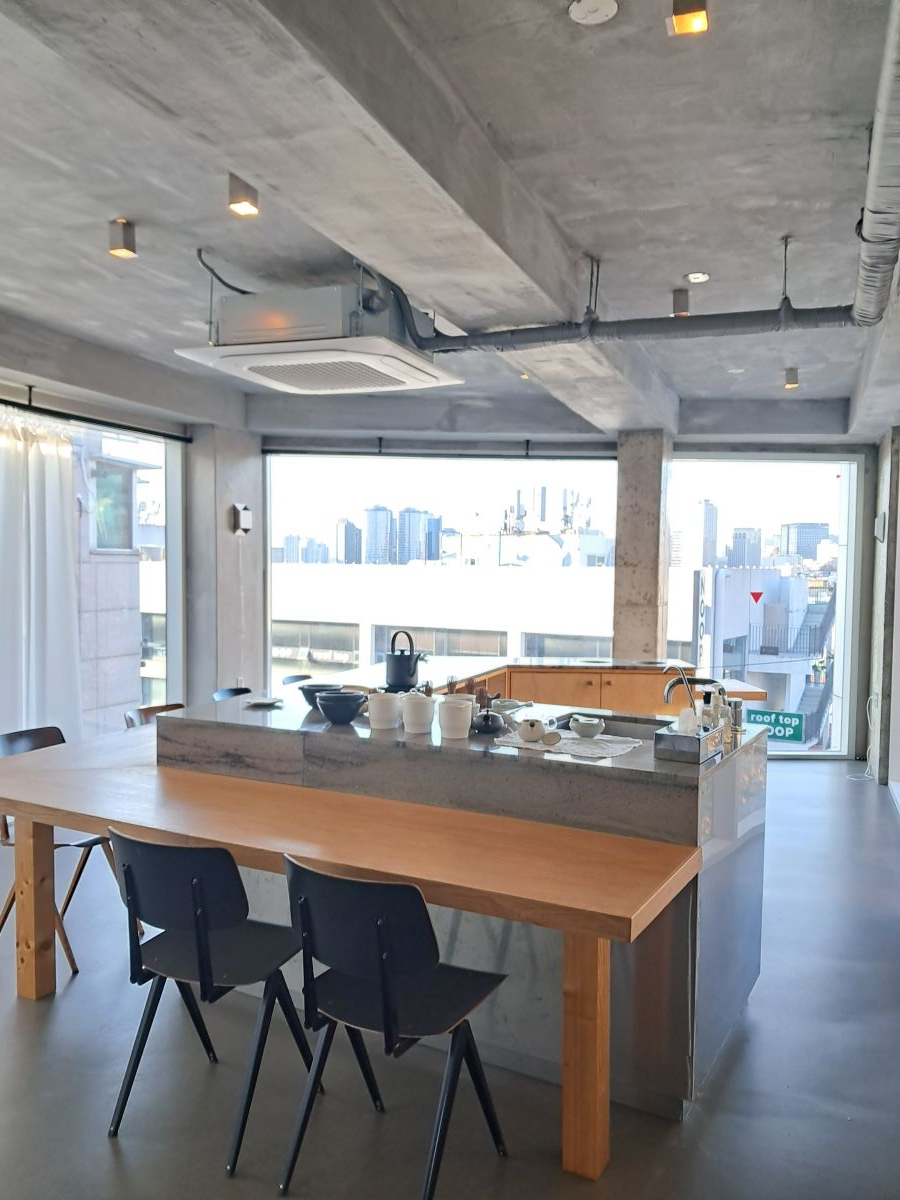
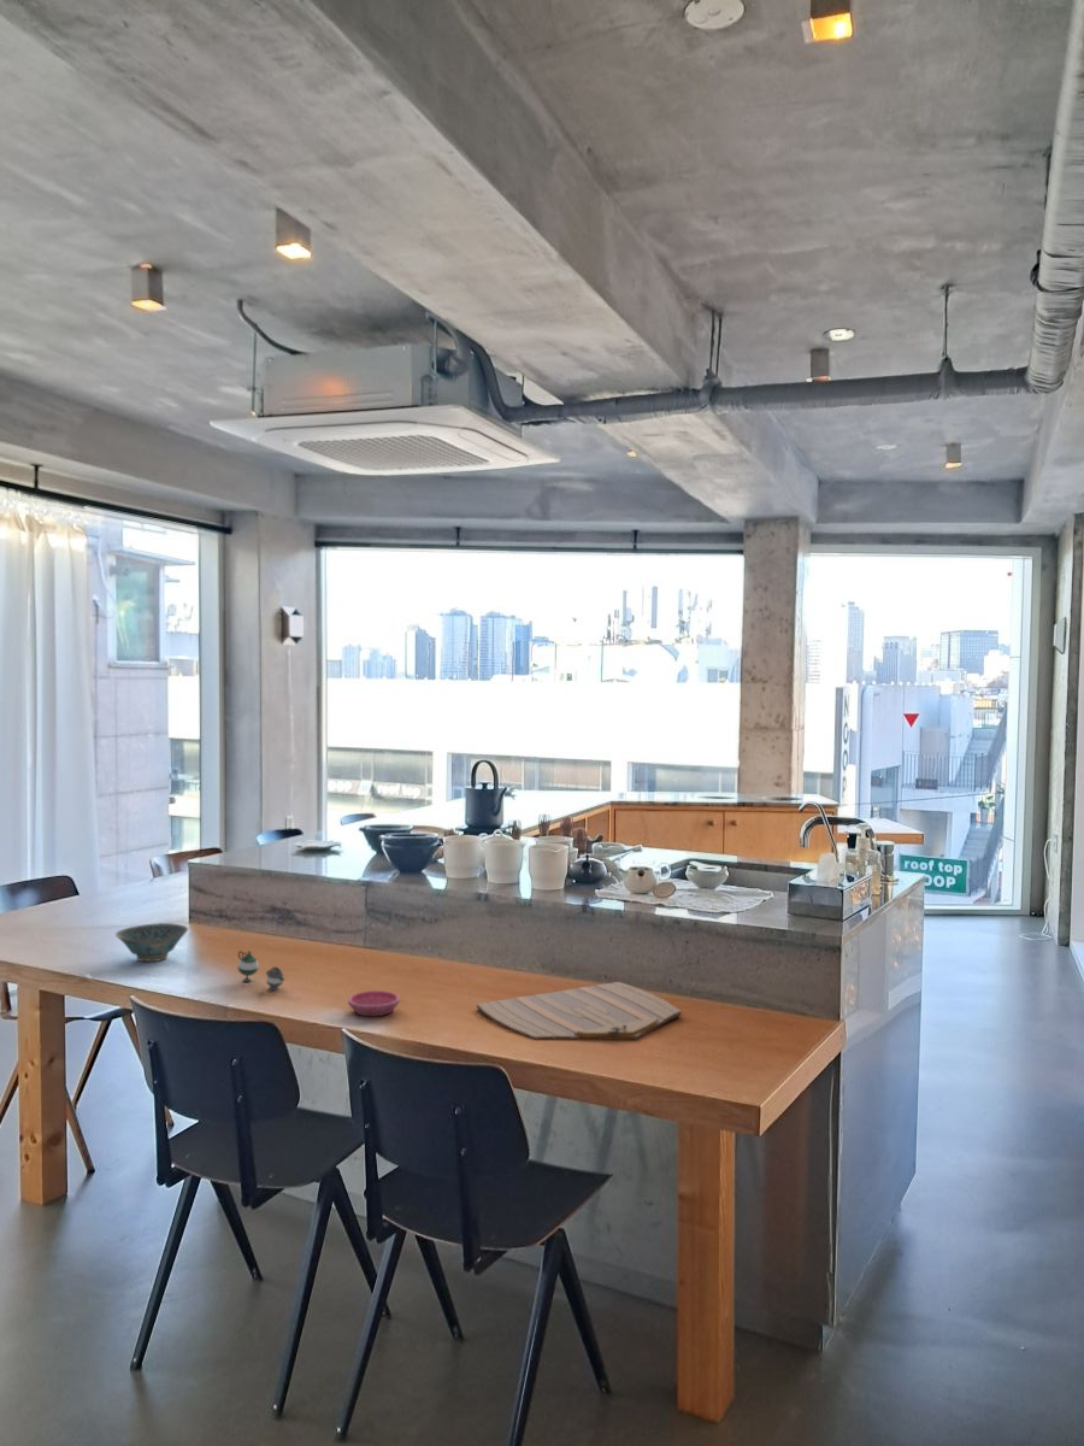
+ teapot [236,950,285,992]
+ saucer [347,989,401,1017]
+ ceramic bowl [114,922,189,963]
+ cutting board [476,981,682,1041]
